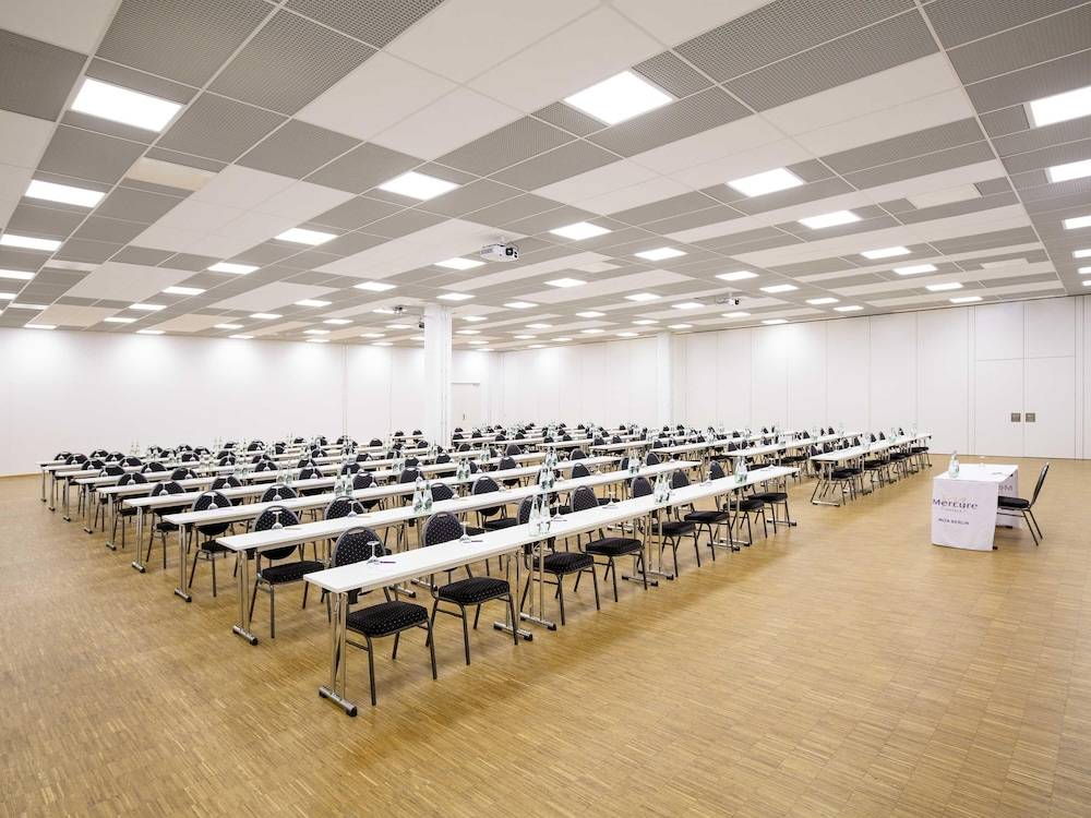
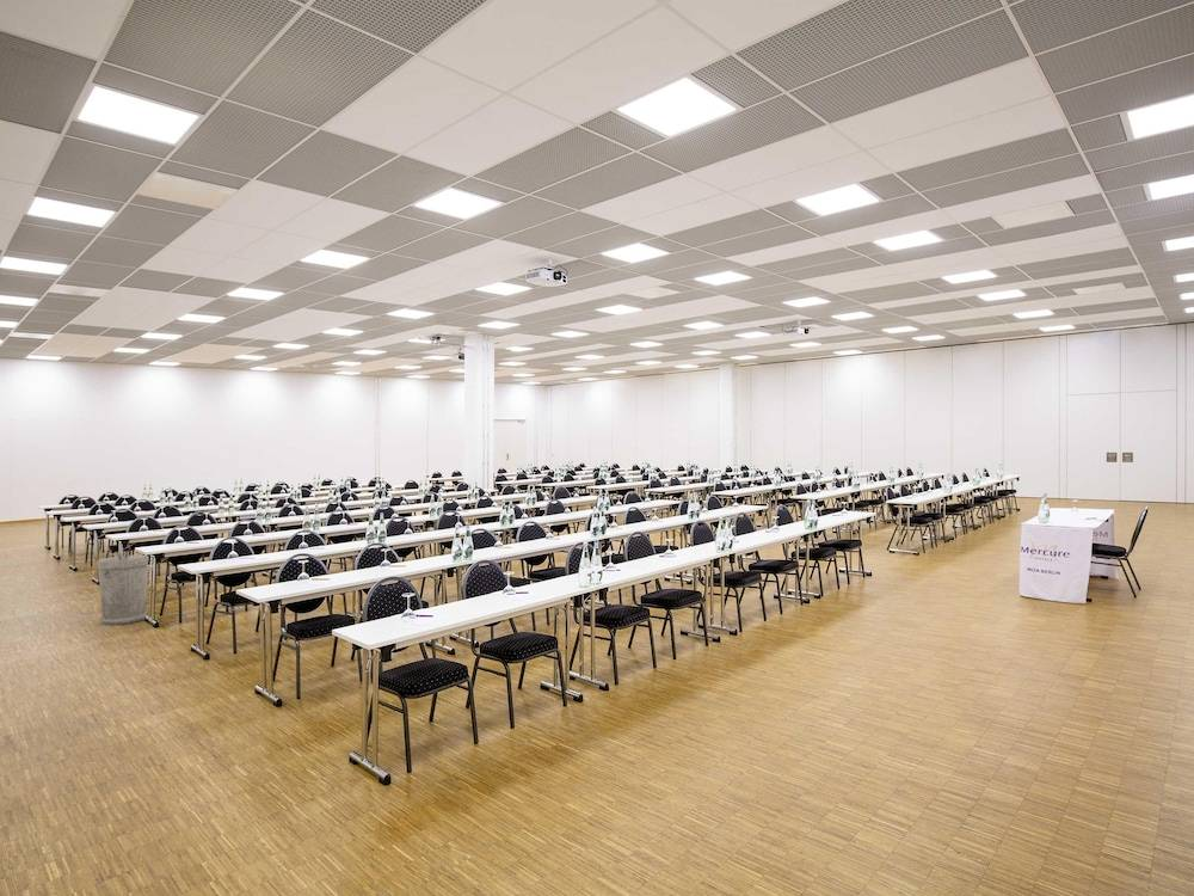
+ trash can [96,551,150,626]
